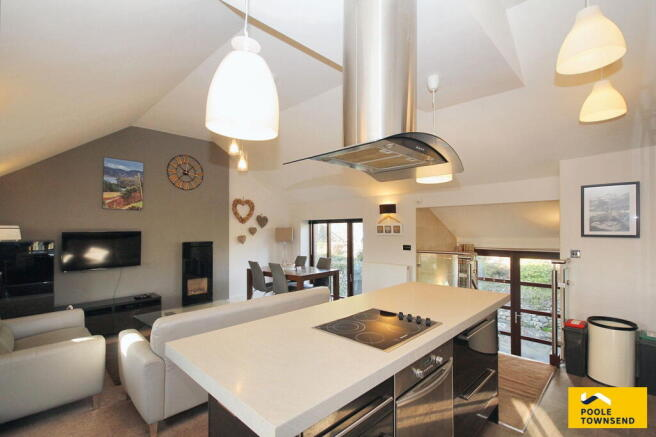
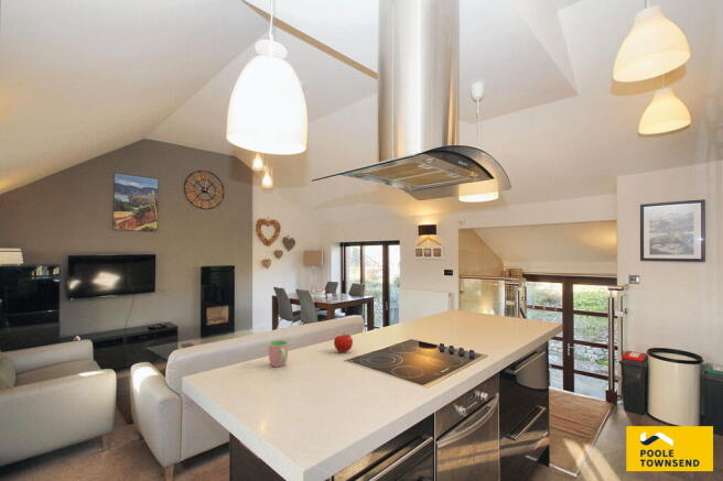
+ cup [268,339,290,368]
+ fruit [333,331,354,353]
